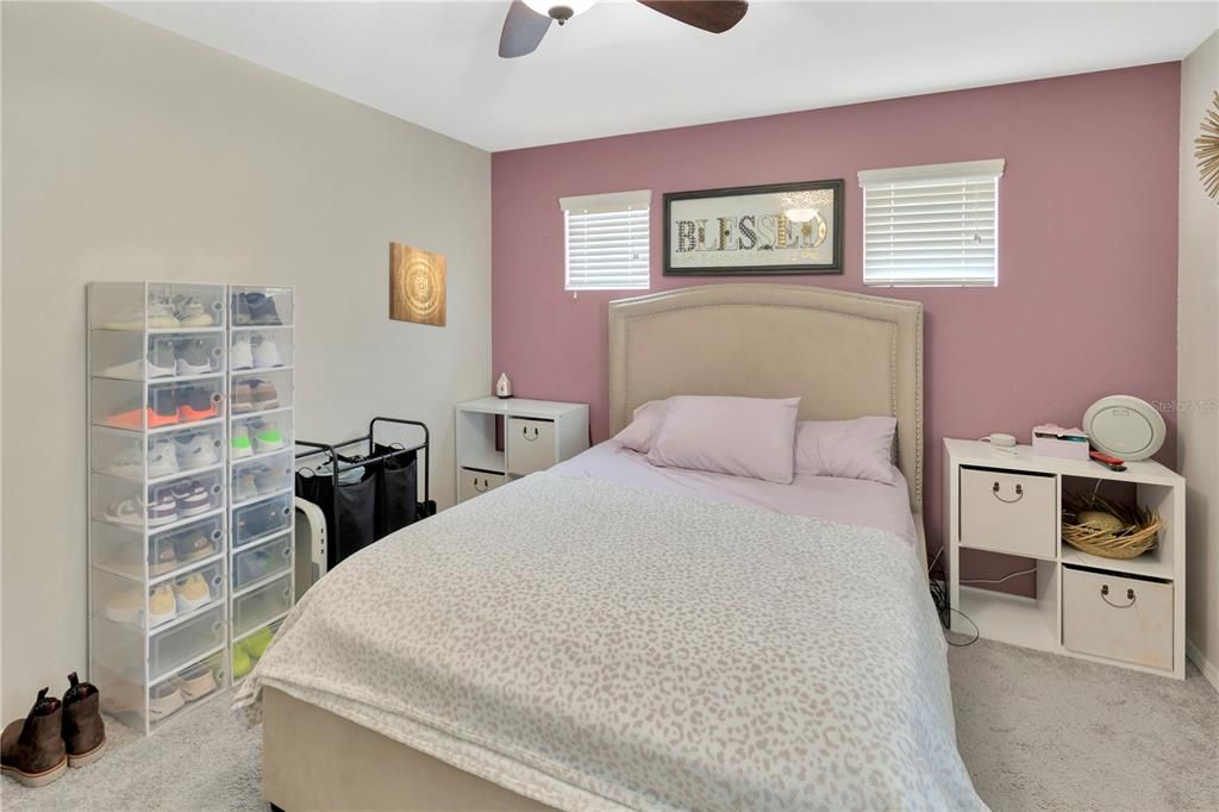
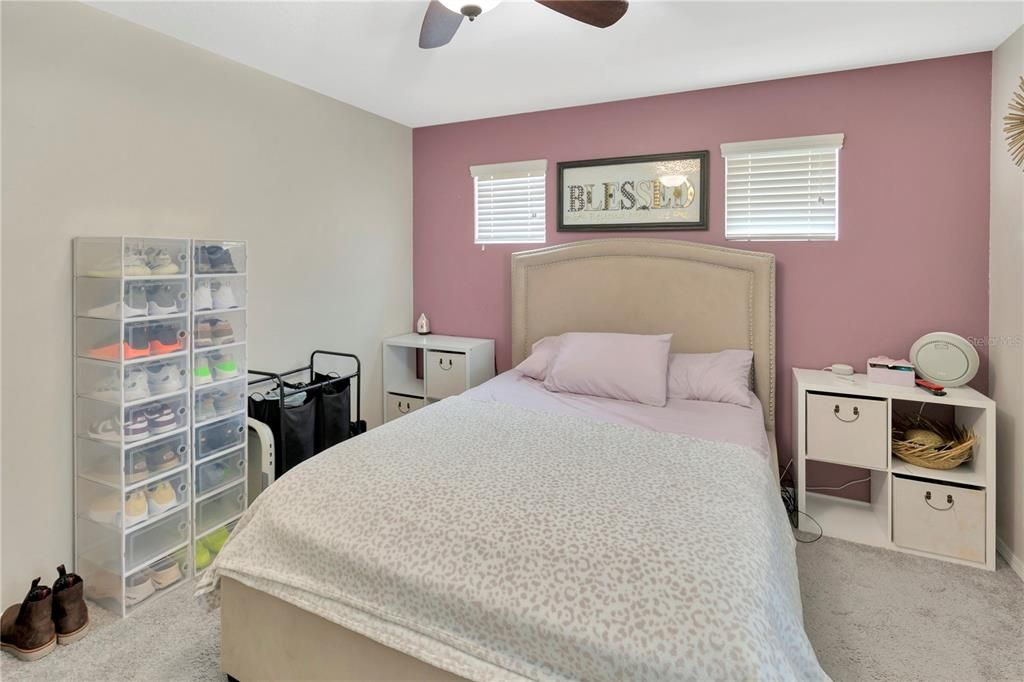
- wall art [388,241,448,329]
